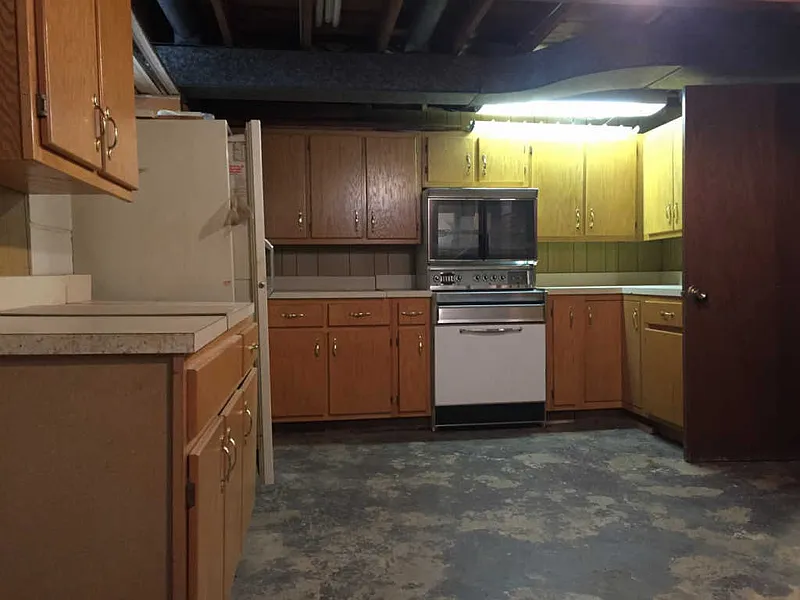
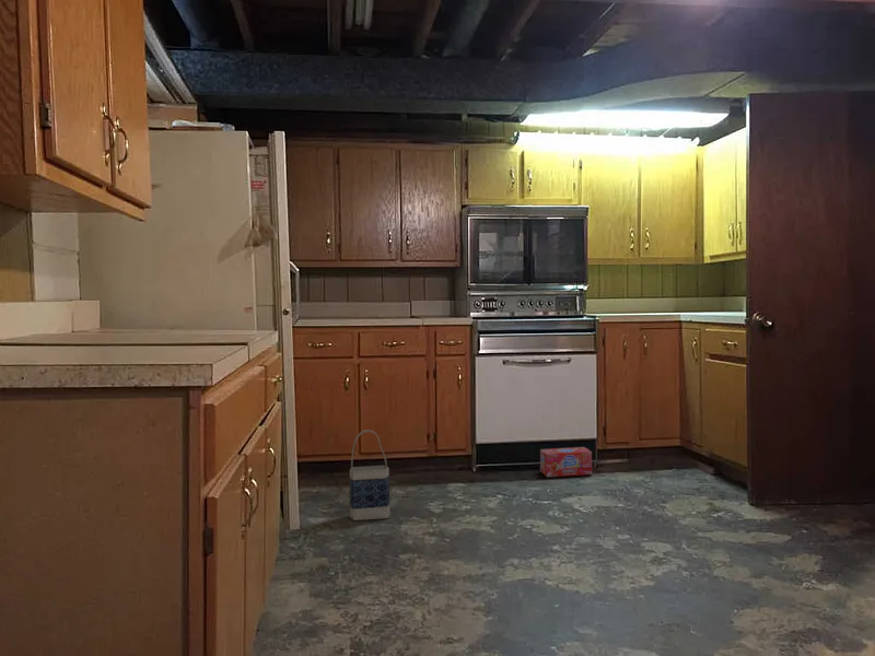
+ bag [349,429,390,522]
+ box [539,446,593,478]
